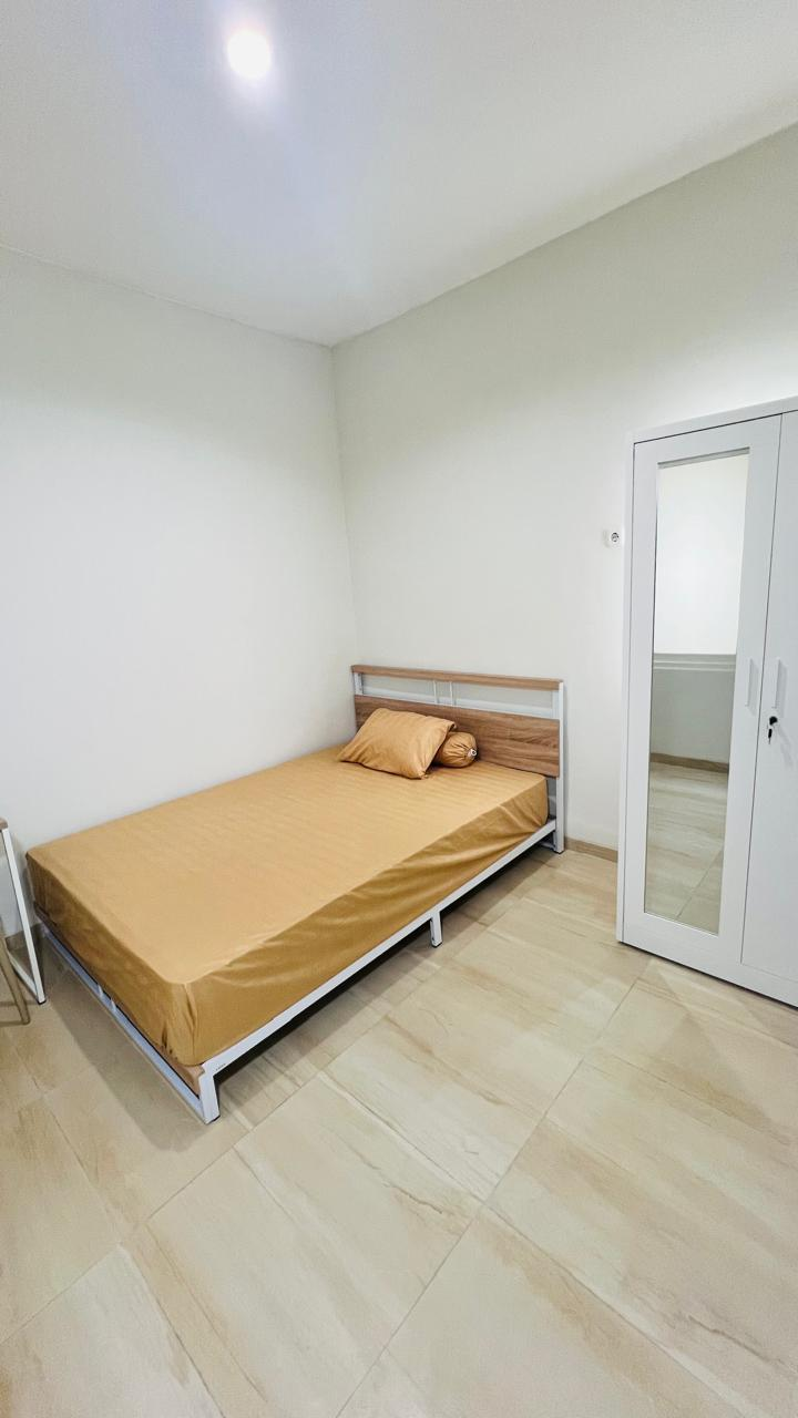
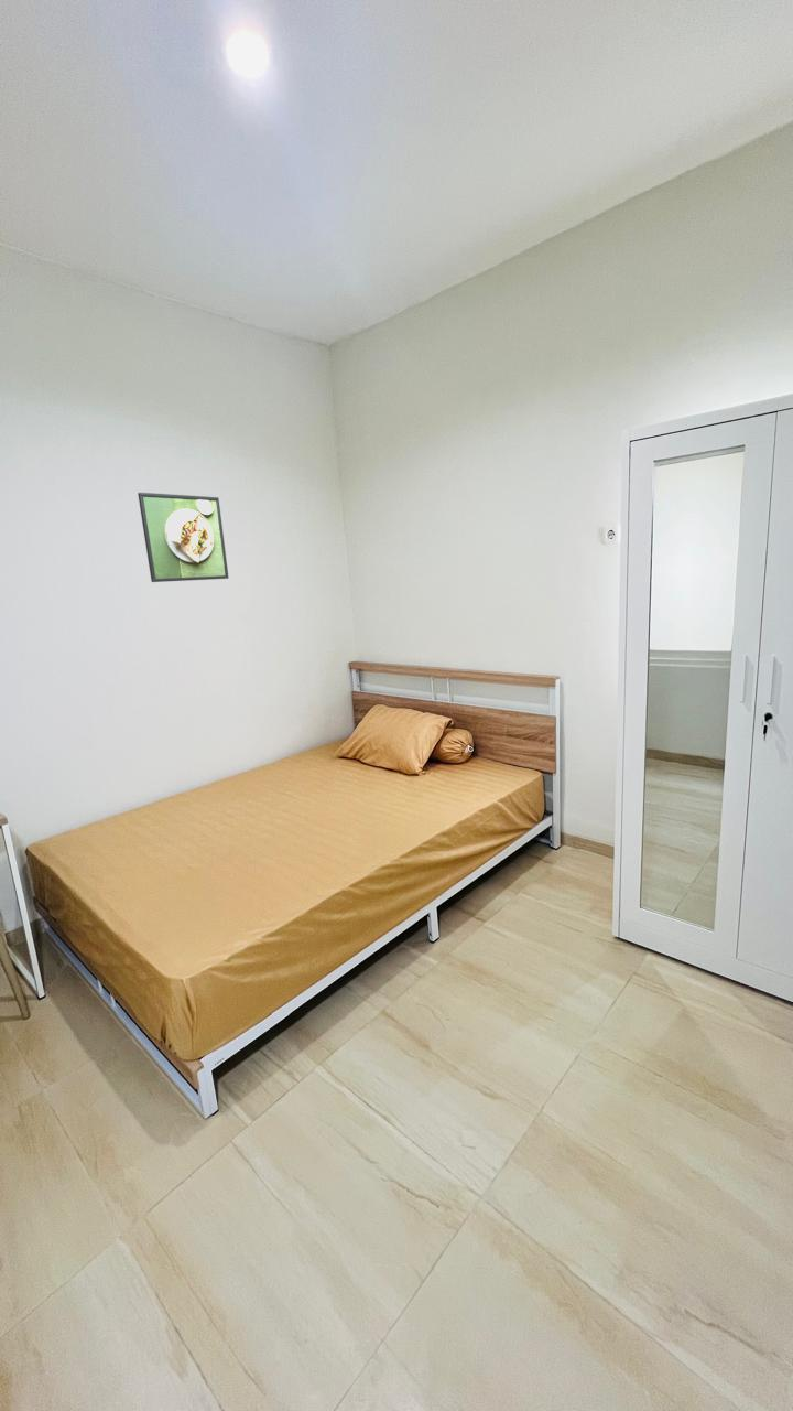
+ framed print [137,492,230,583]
